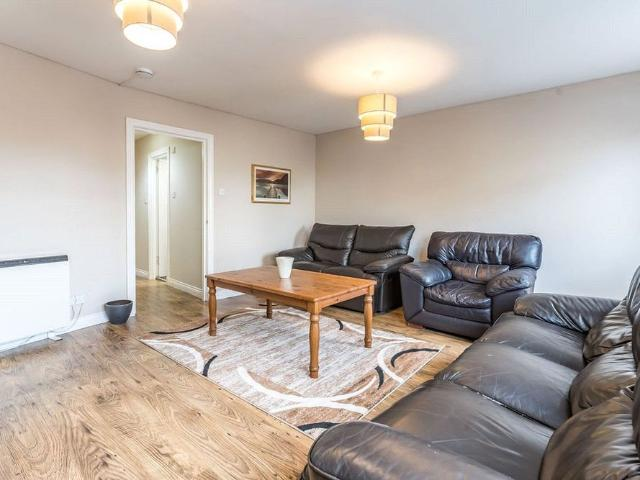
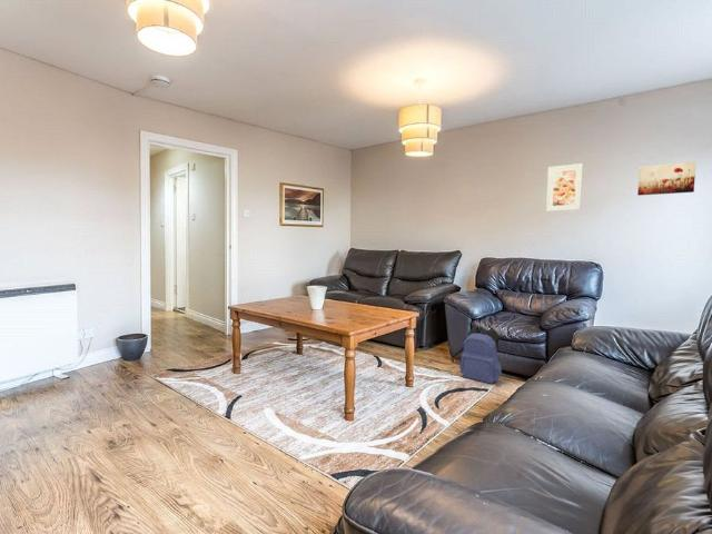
+ wall art [636,160,698,197]
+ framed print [545,162,584,212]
+ backpack [458,326,503,385]
